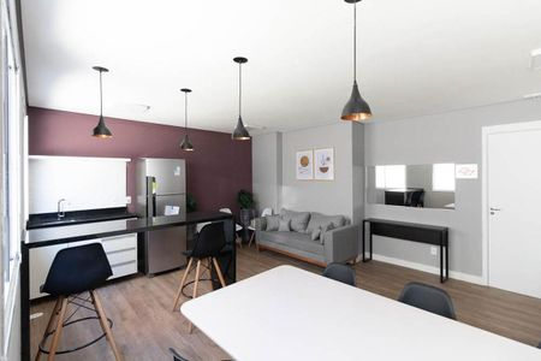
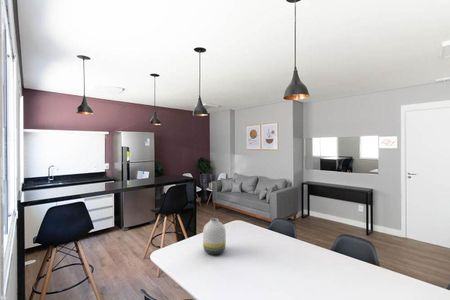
+ vase [202,217,227,255]
